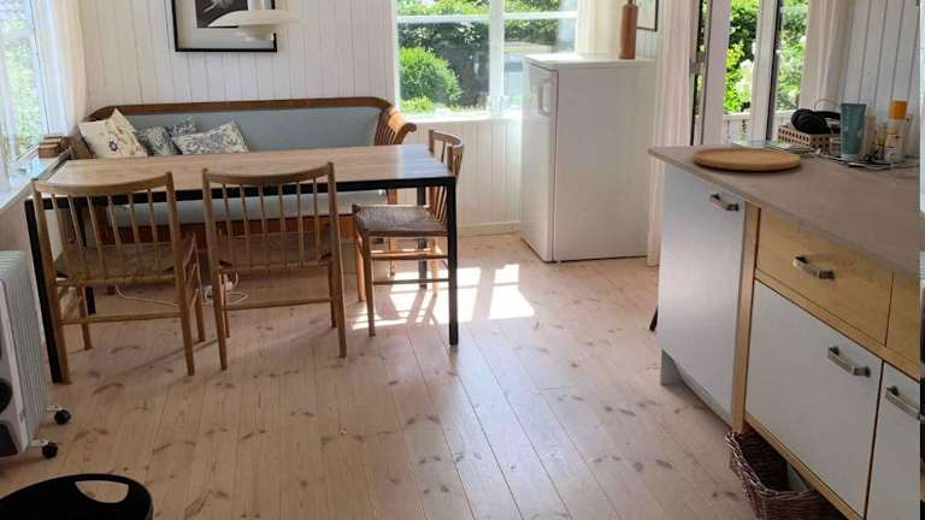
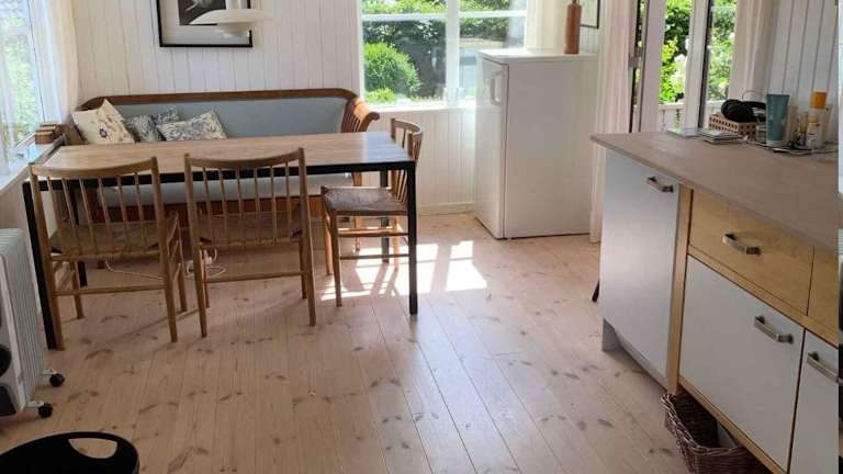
- cutting board [690,146,802,172]
